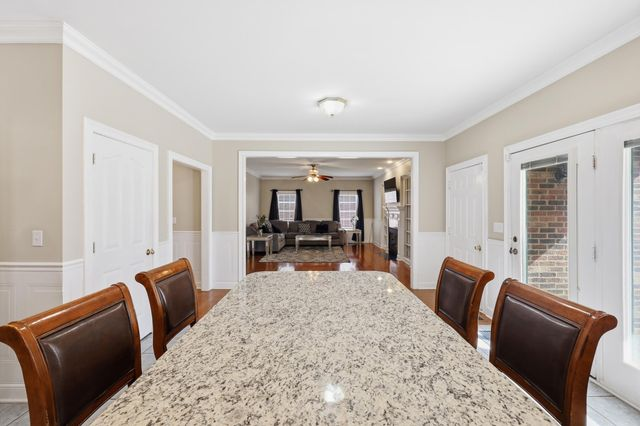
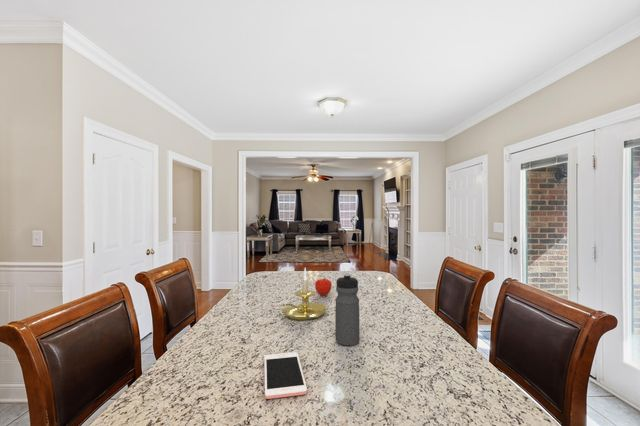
+ fruit [314,277,333,297]
+ cell phone [263,351,308,400]
+ water bottle [334,273,360,347]
+ candle holder [278,267,328,321]
